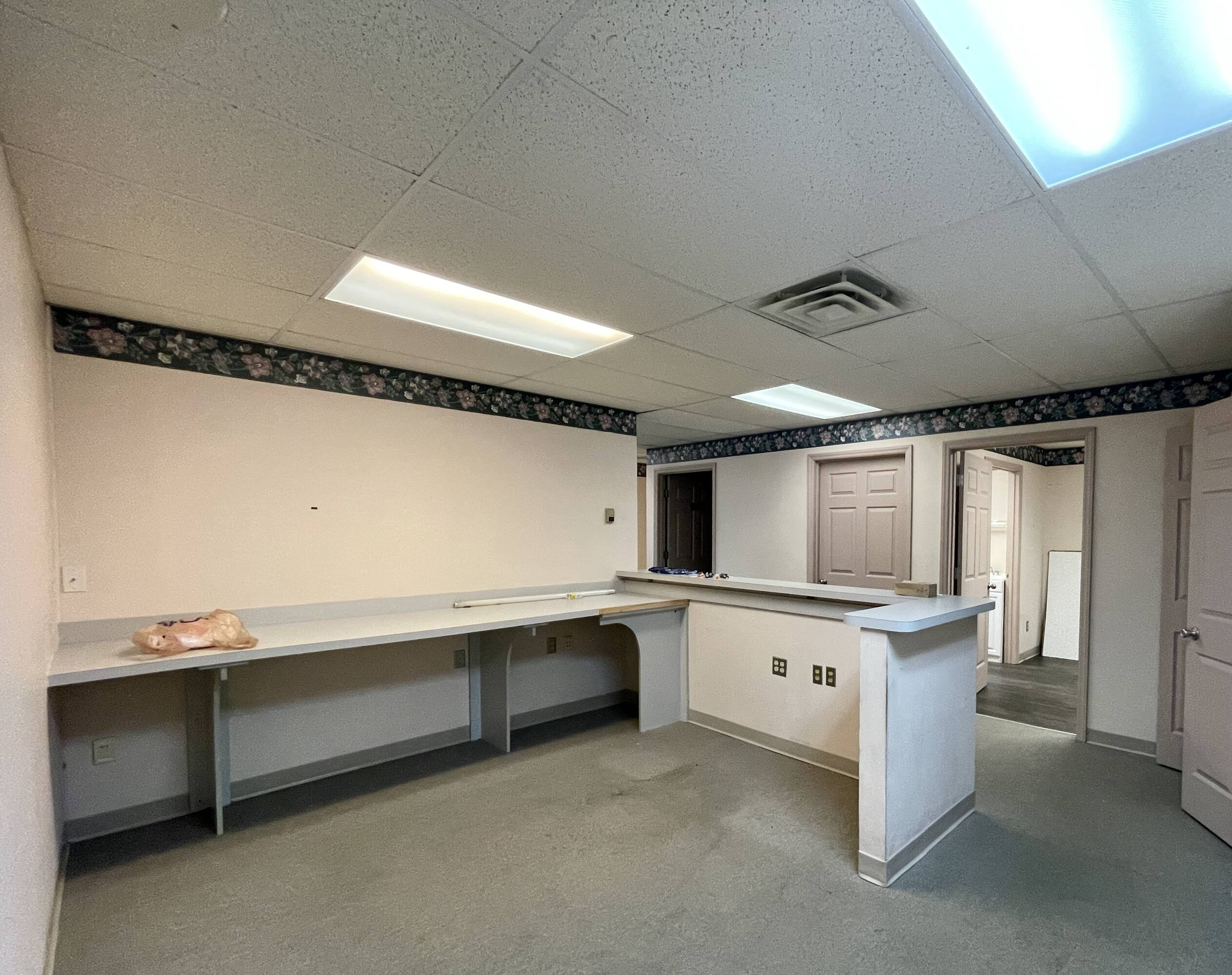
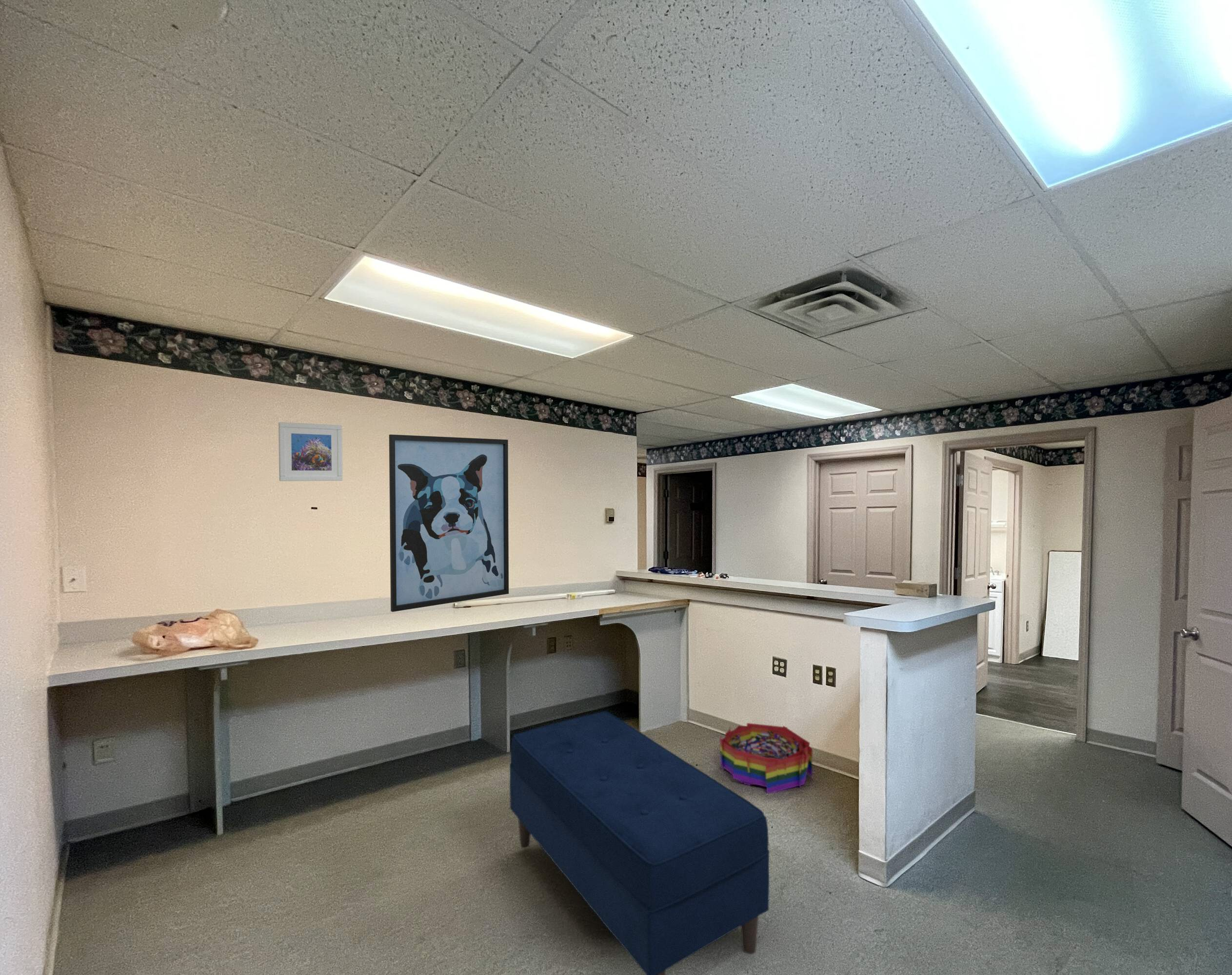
+ storage bin [719,722,813,794]
+ wall art [389,434,509,612]
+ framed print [278,422,343,482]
+ bench [509,711,770,975]
